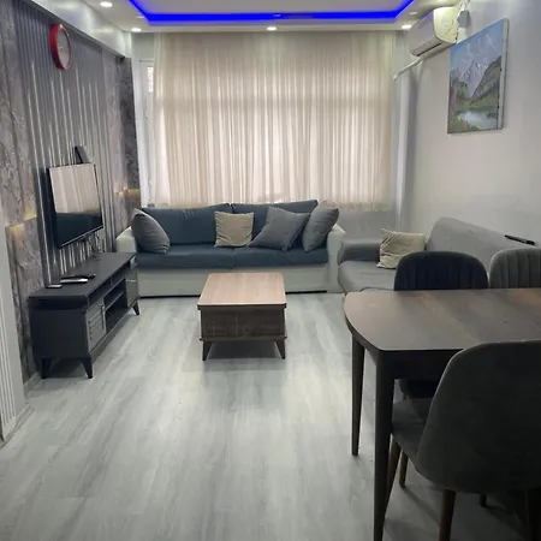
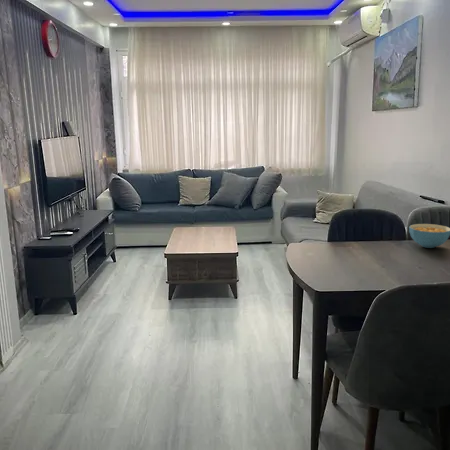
+ cereal bowl [408,223,450,249]
